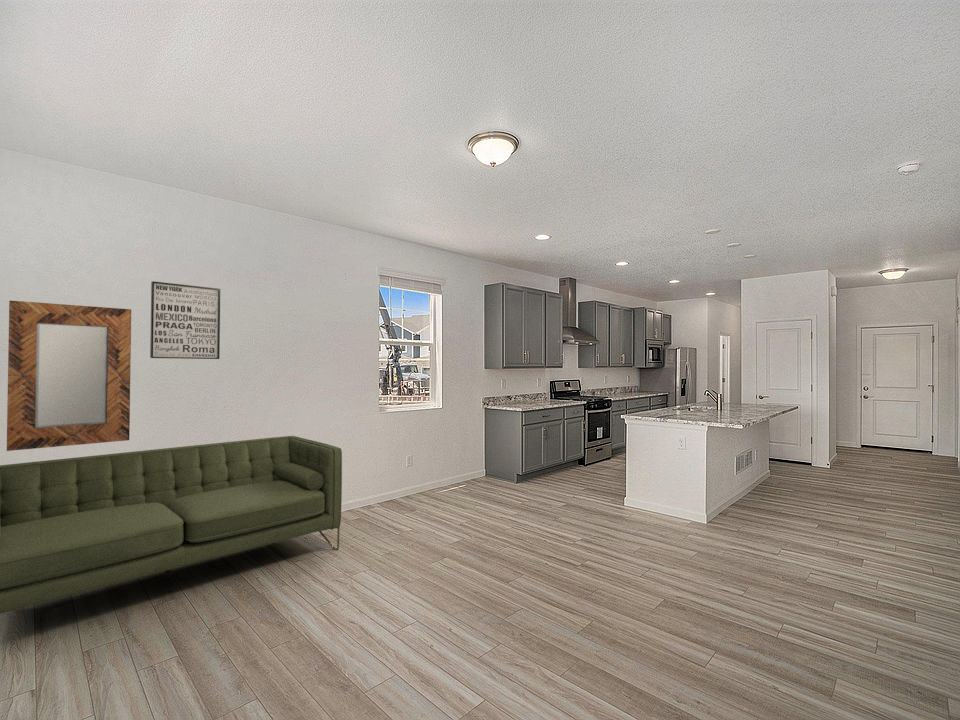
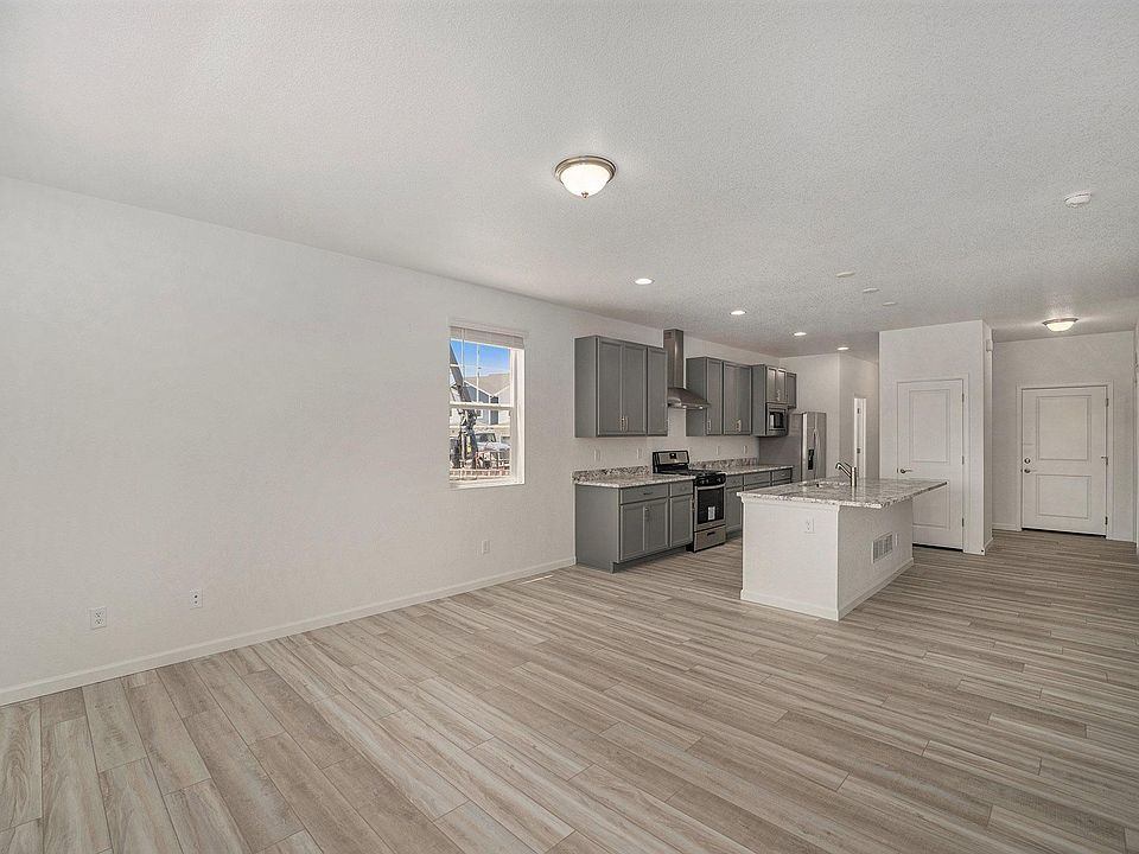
- sofa [0,435,343,614]
- wall art [149,280,221,360]
- home mirror [6,300,132,452]
